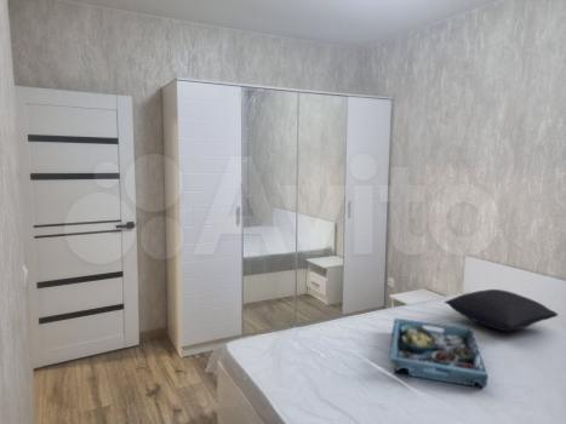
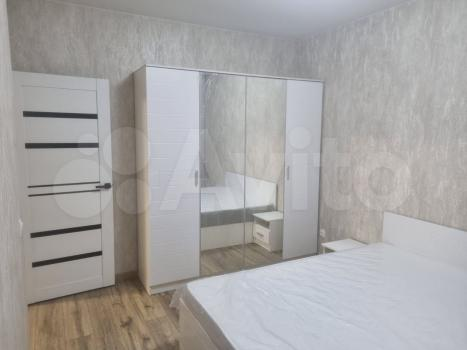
- pillow [444,288,559,332]
- serving tray [388,317,490,389]
